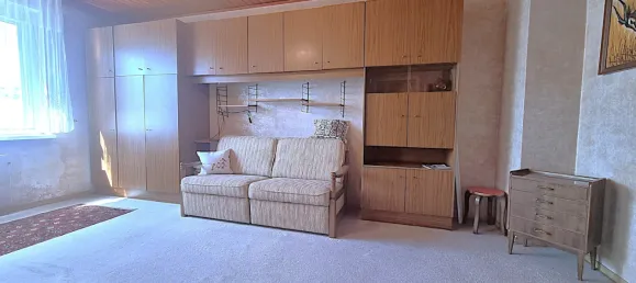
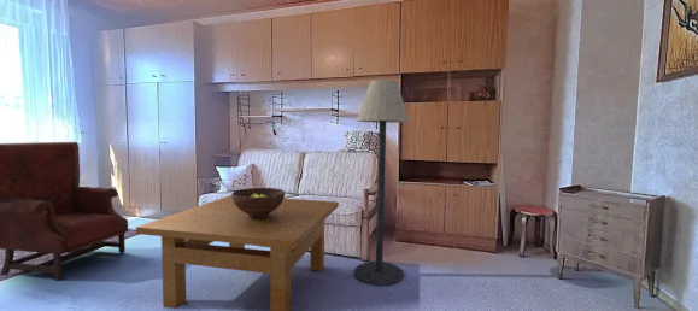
+ fruit bowl [230,187,286,217]
+ armchair [0,141,129,282]
+ table [135,194,340,311]
+ floor lamp [353,78,410,287]
